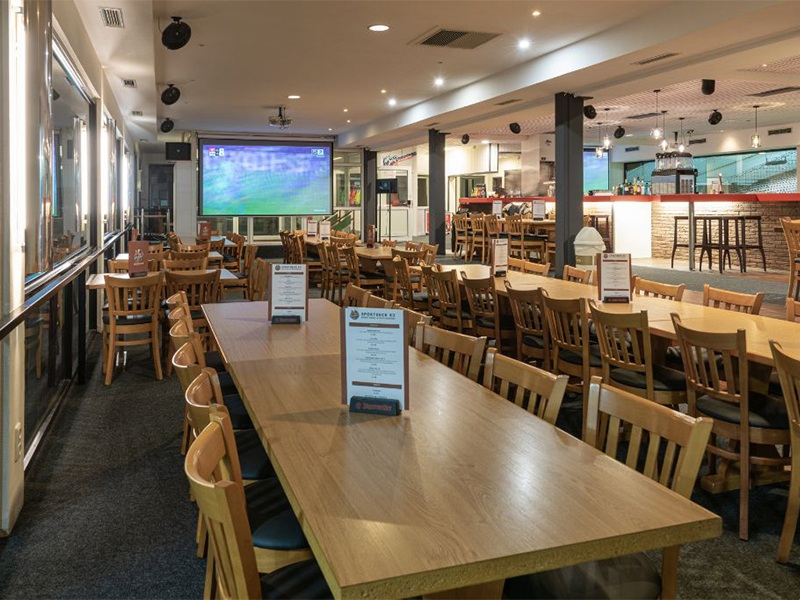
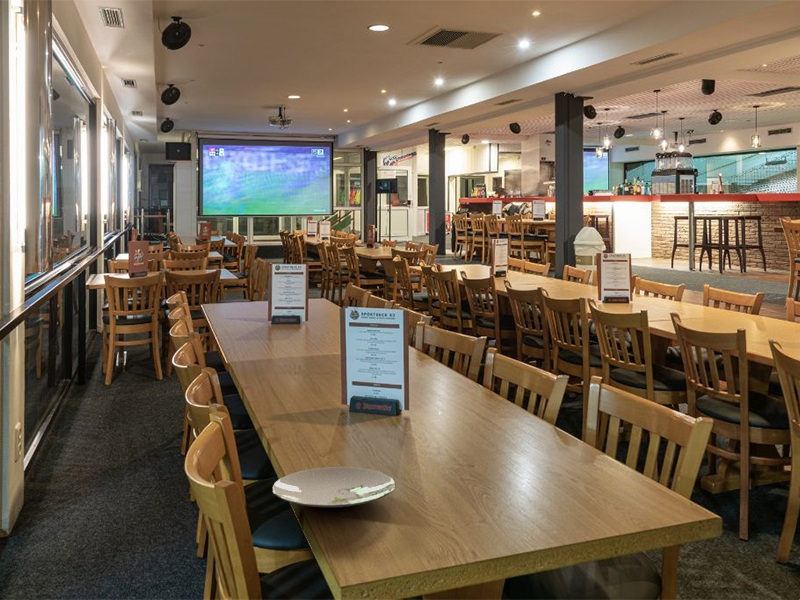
+ plate [271,466,396,509]
